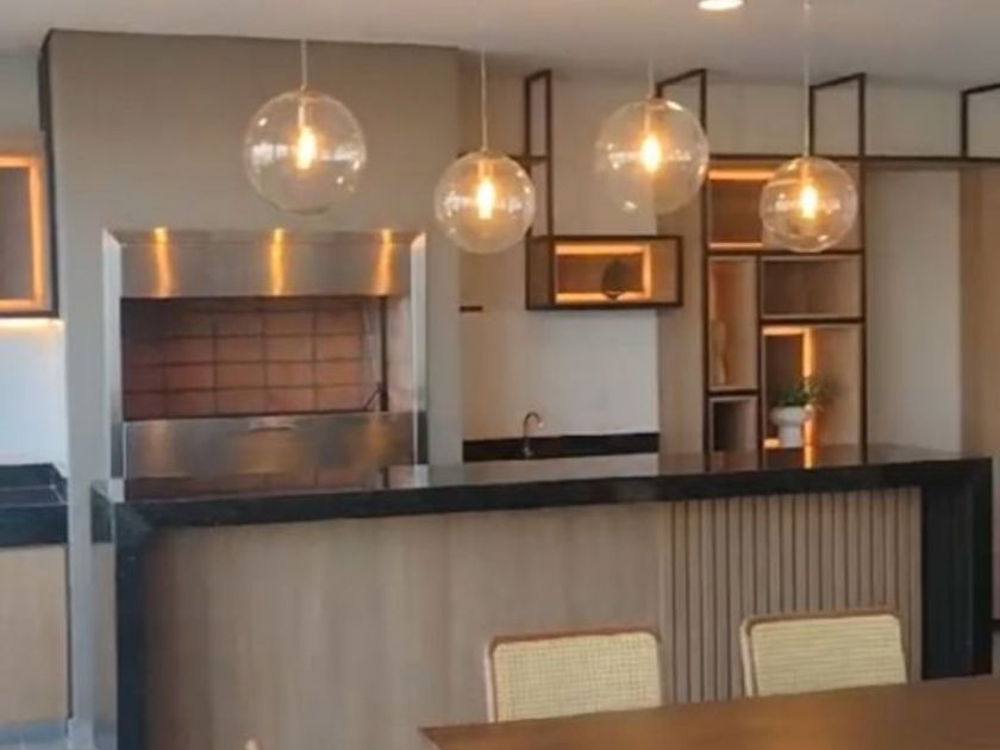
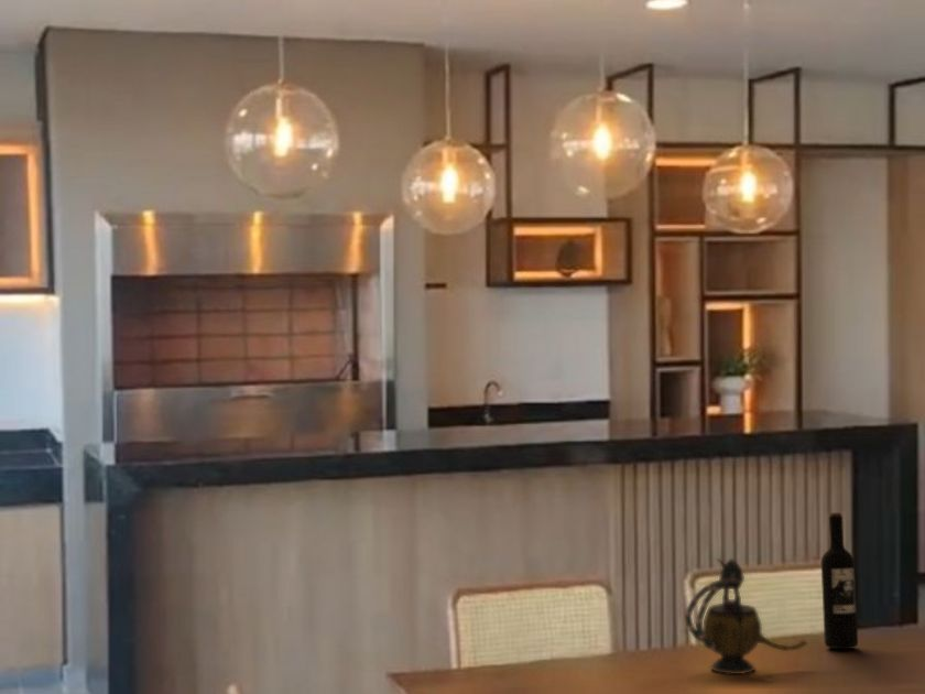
+ wine bottle [819,511,859,650]
+ teapot [684,557,809,675]
